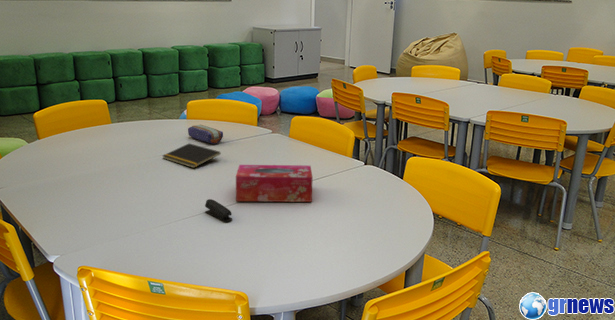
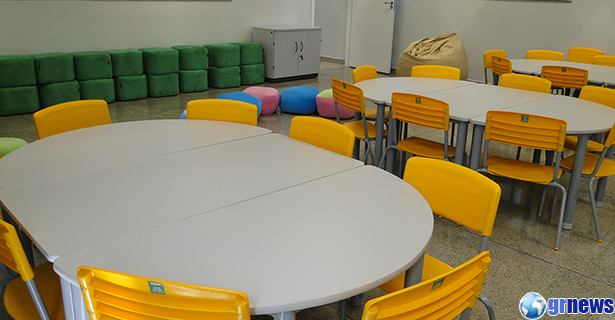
- notepad [162,142,221,169]
- stapler [204,198,233,222]
- pencil case [187,124,224,145]
- tissue box [235,164,314,203]
